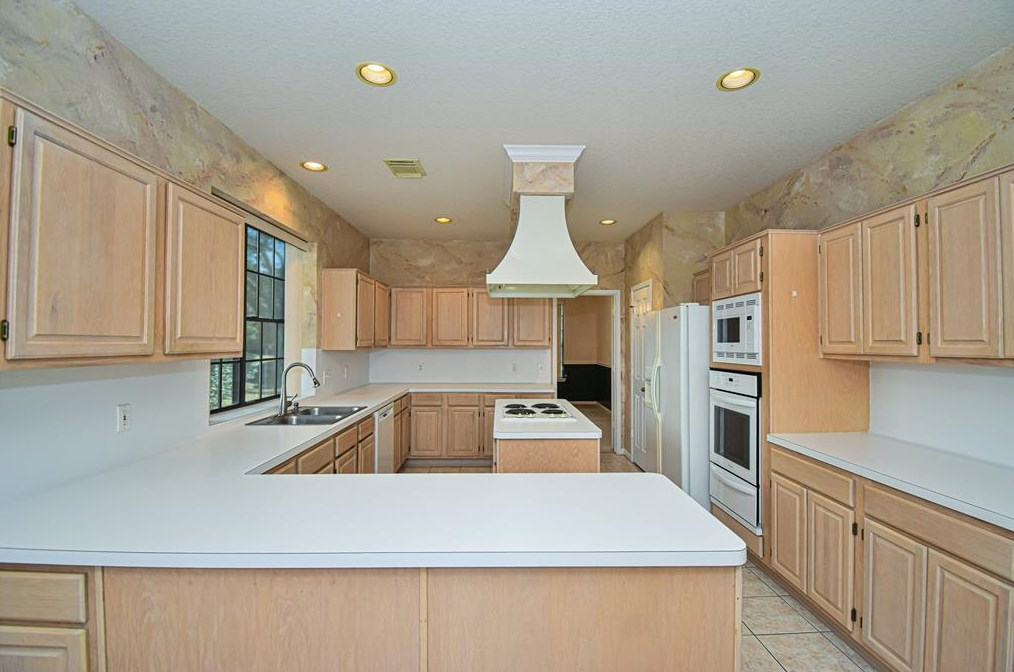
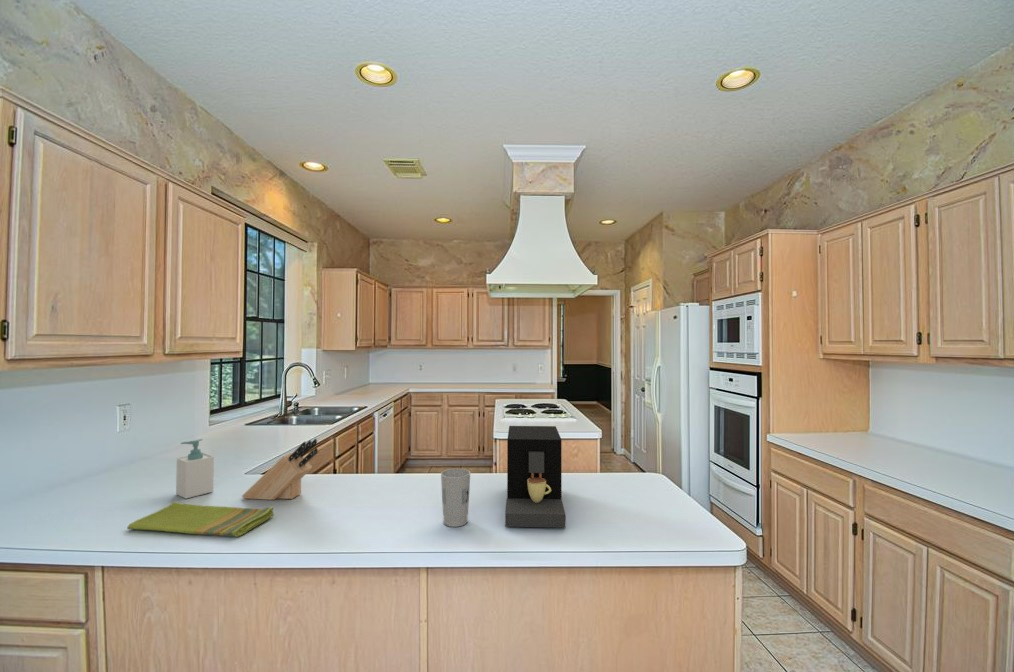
+ soap bottle [175,438,215,500]
+ knife block [241,438,319,501]
+ coffee maker [504,425,567,528]
+ cup [440,468,472,528]
+ dish towel [126,501,275,538]
